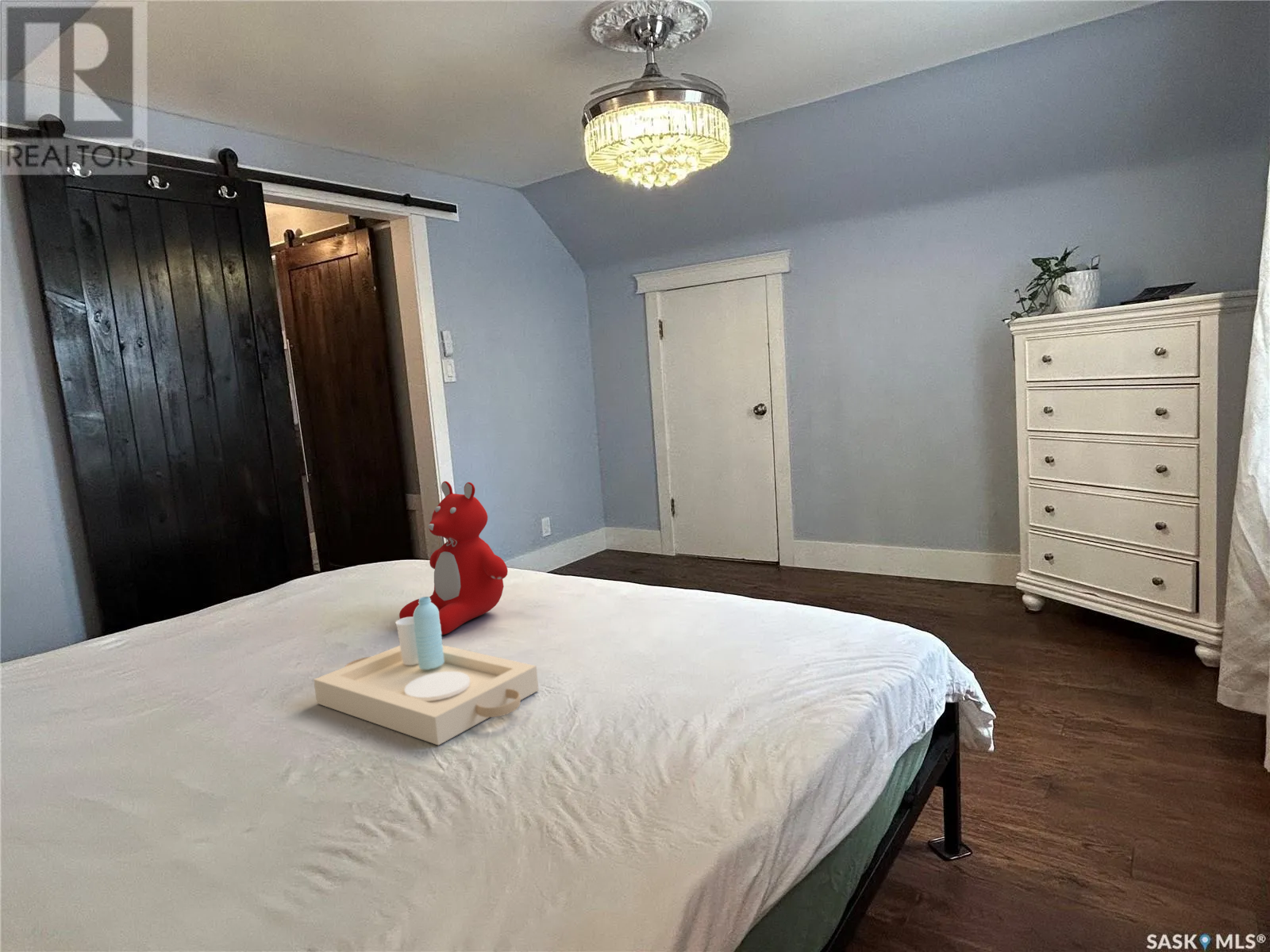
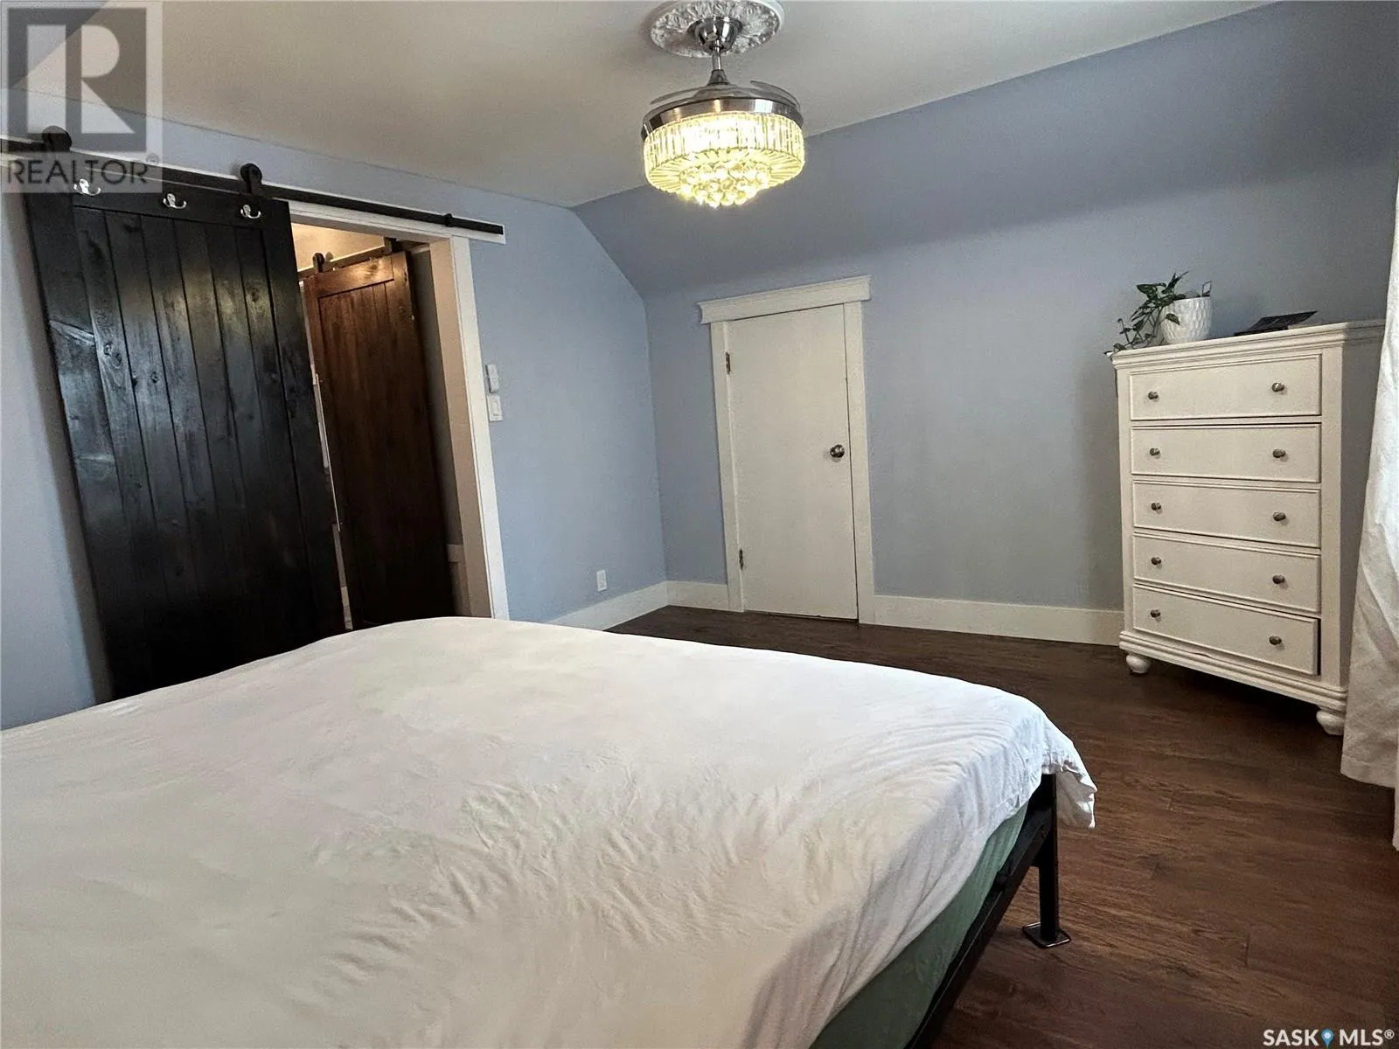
- serving tray [313,596,540,746]
- teddy bear [398,481,509,635]
